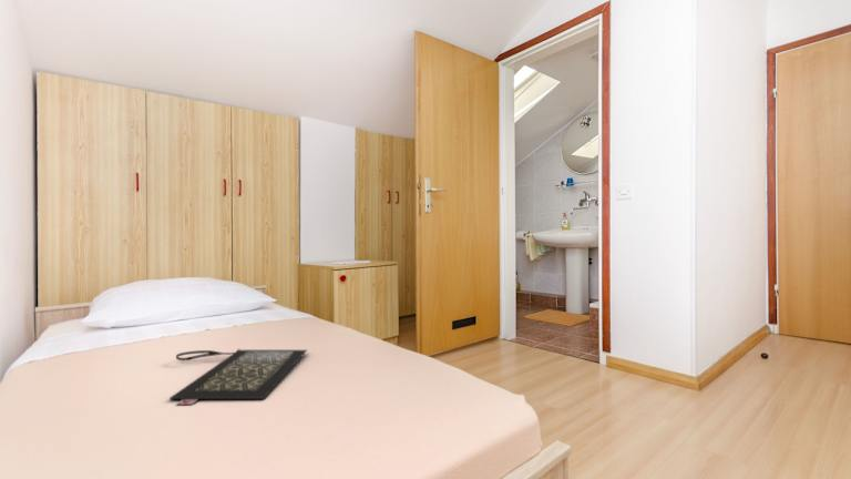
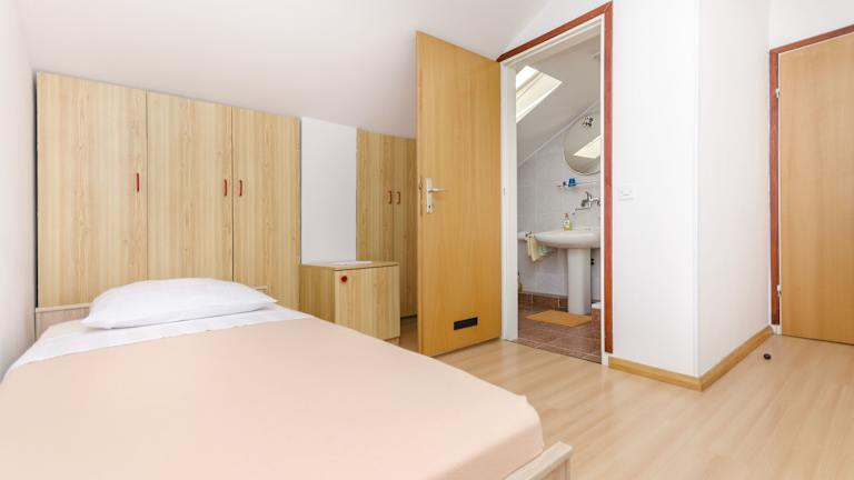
- clutch bag [168,347,308,406]
